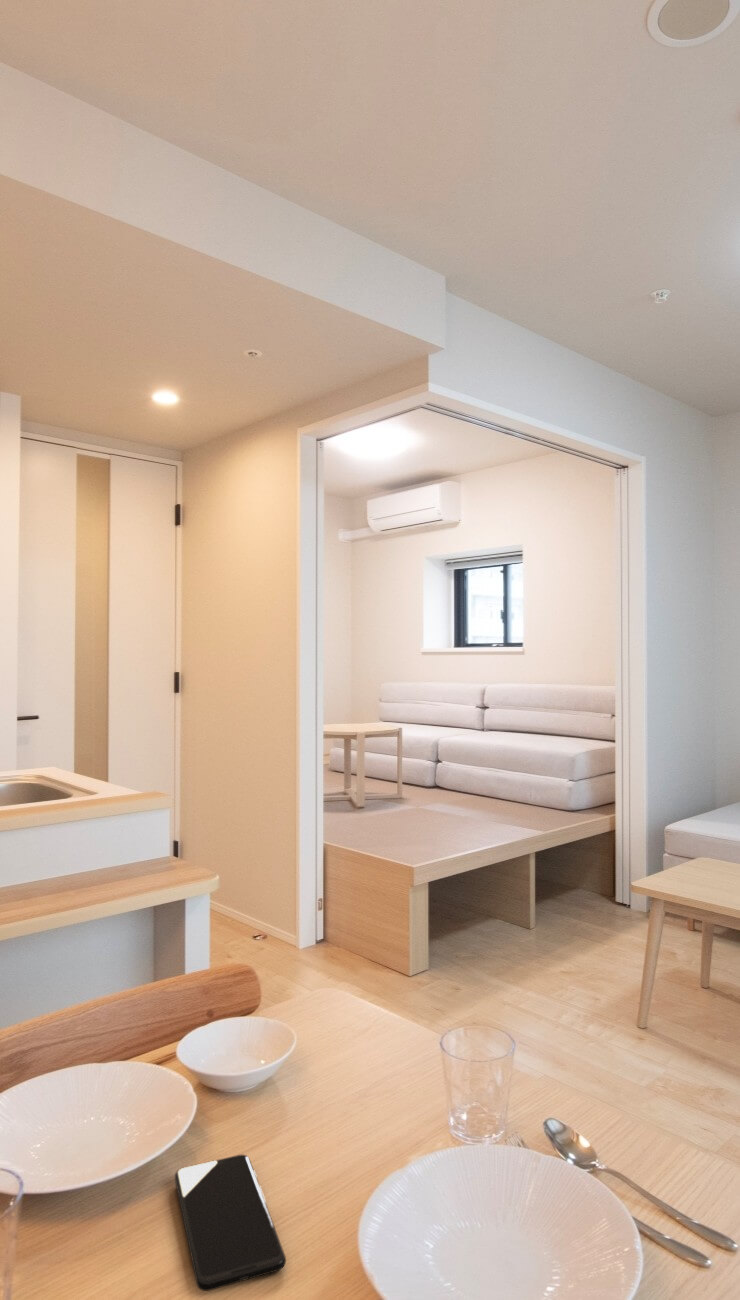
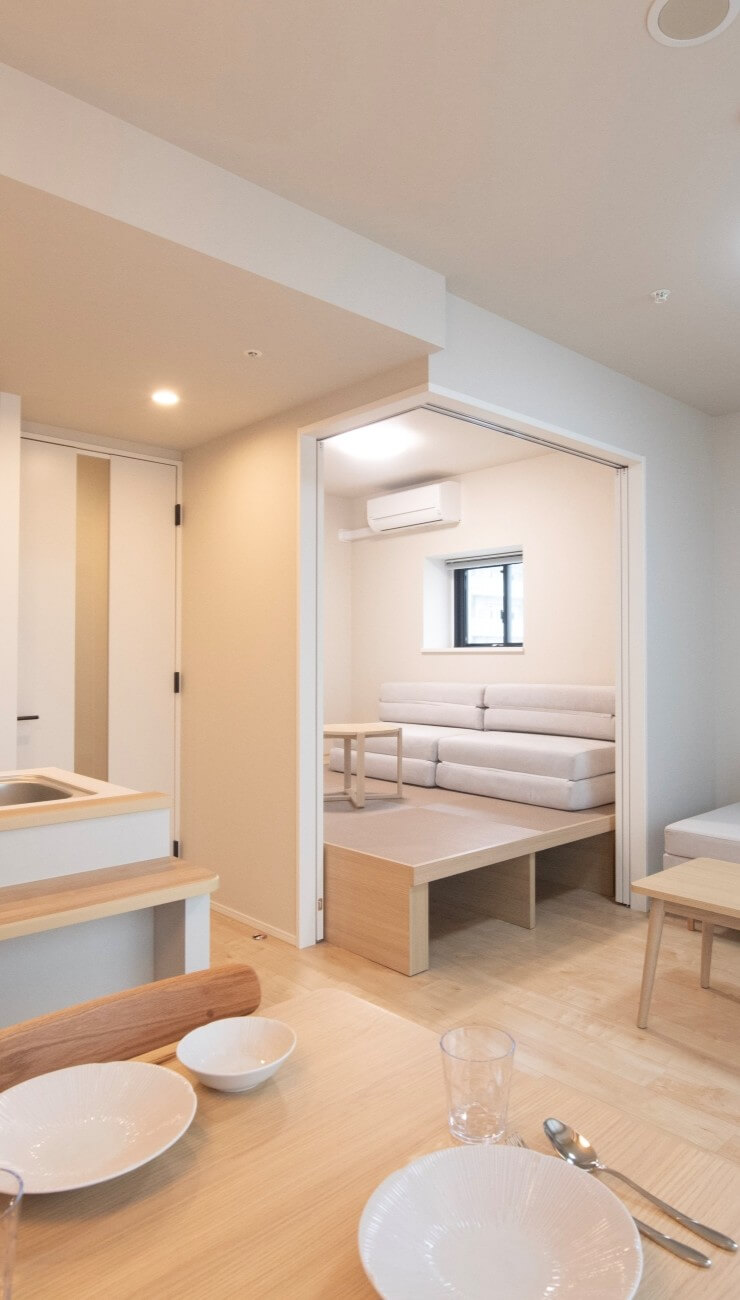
- smartphone [174,1154,287,1292]
